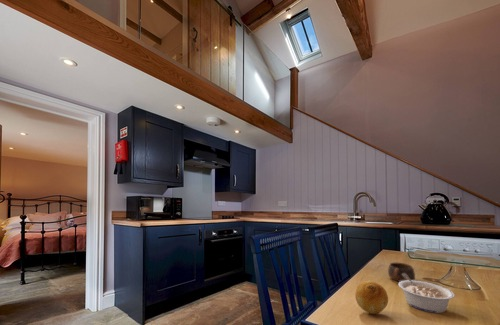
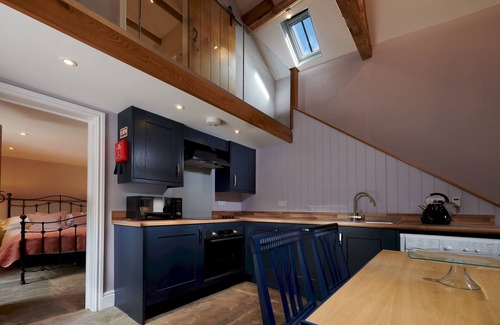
- fruit [354,280,389,315]
- cup [387,262,416,282]
- legume [397,274,456,314]
